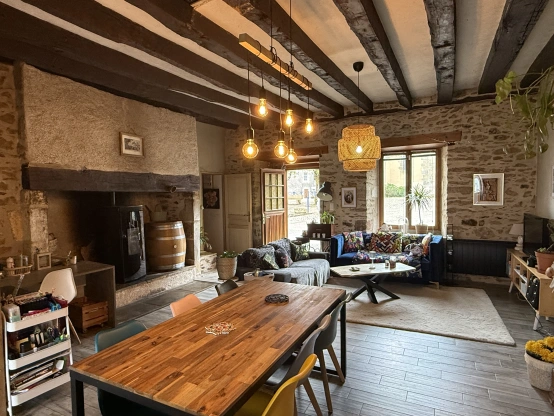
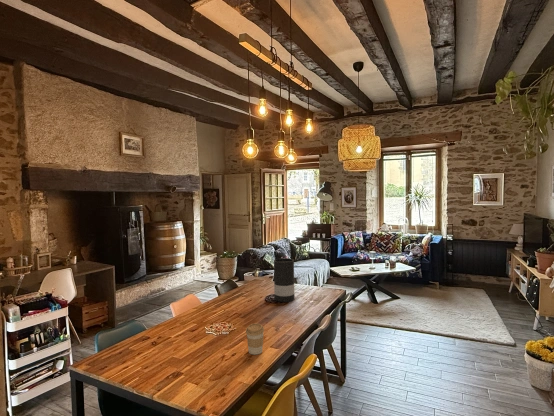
+ vase [273,257,296,303]
+ coffee cup [245,323,265,356]
